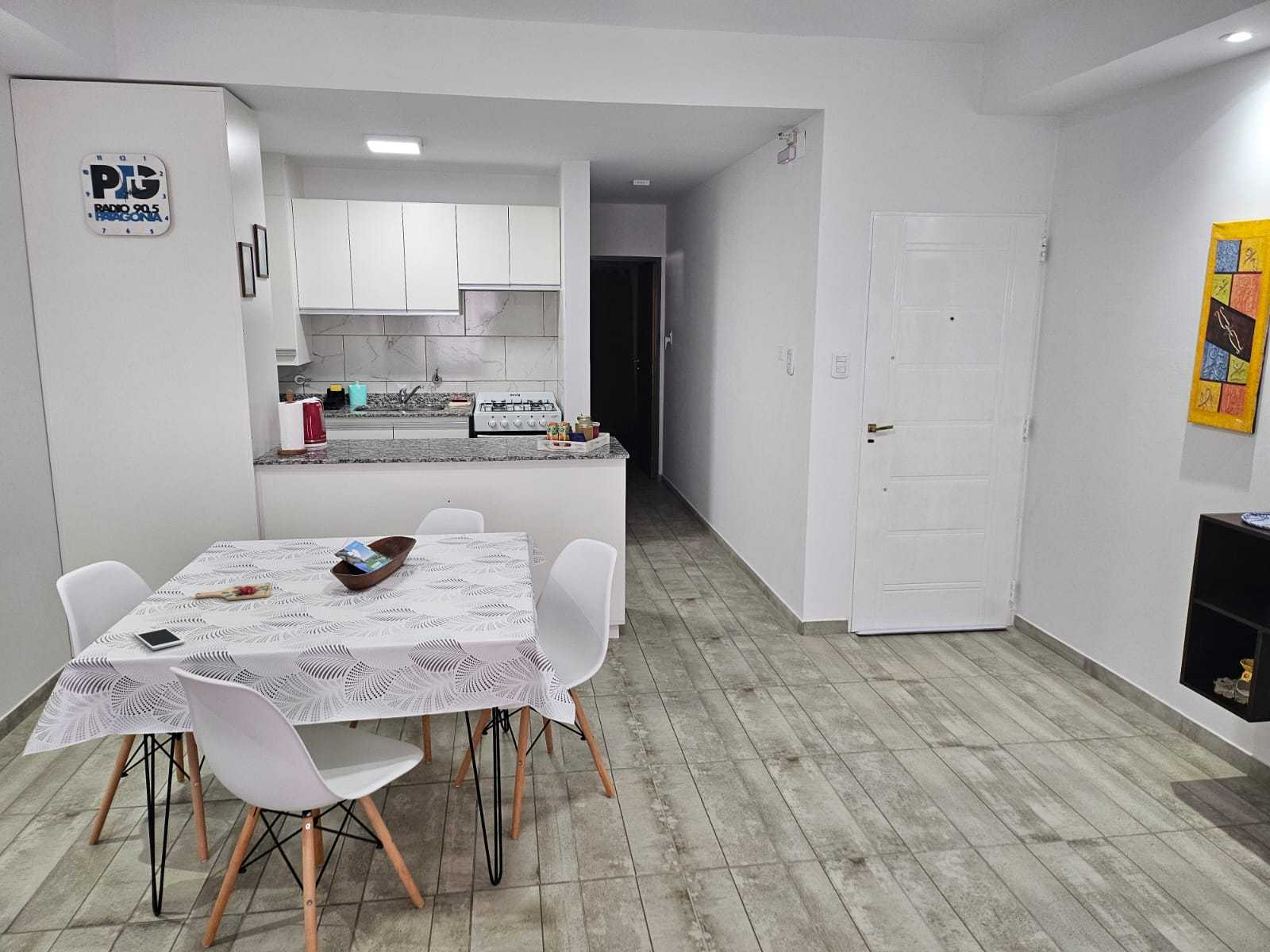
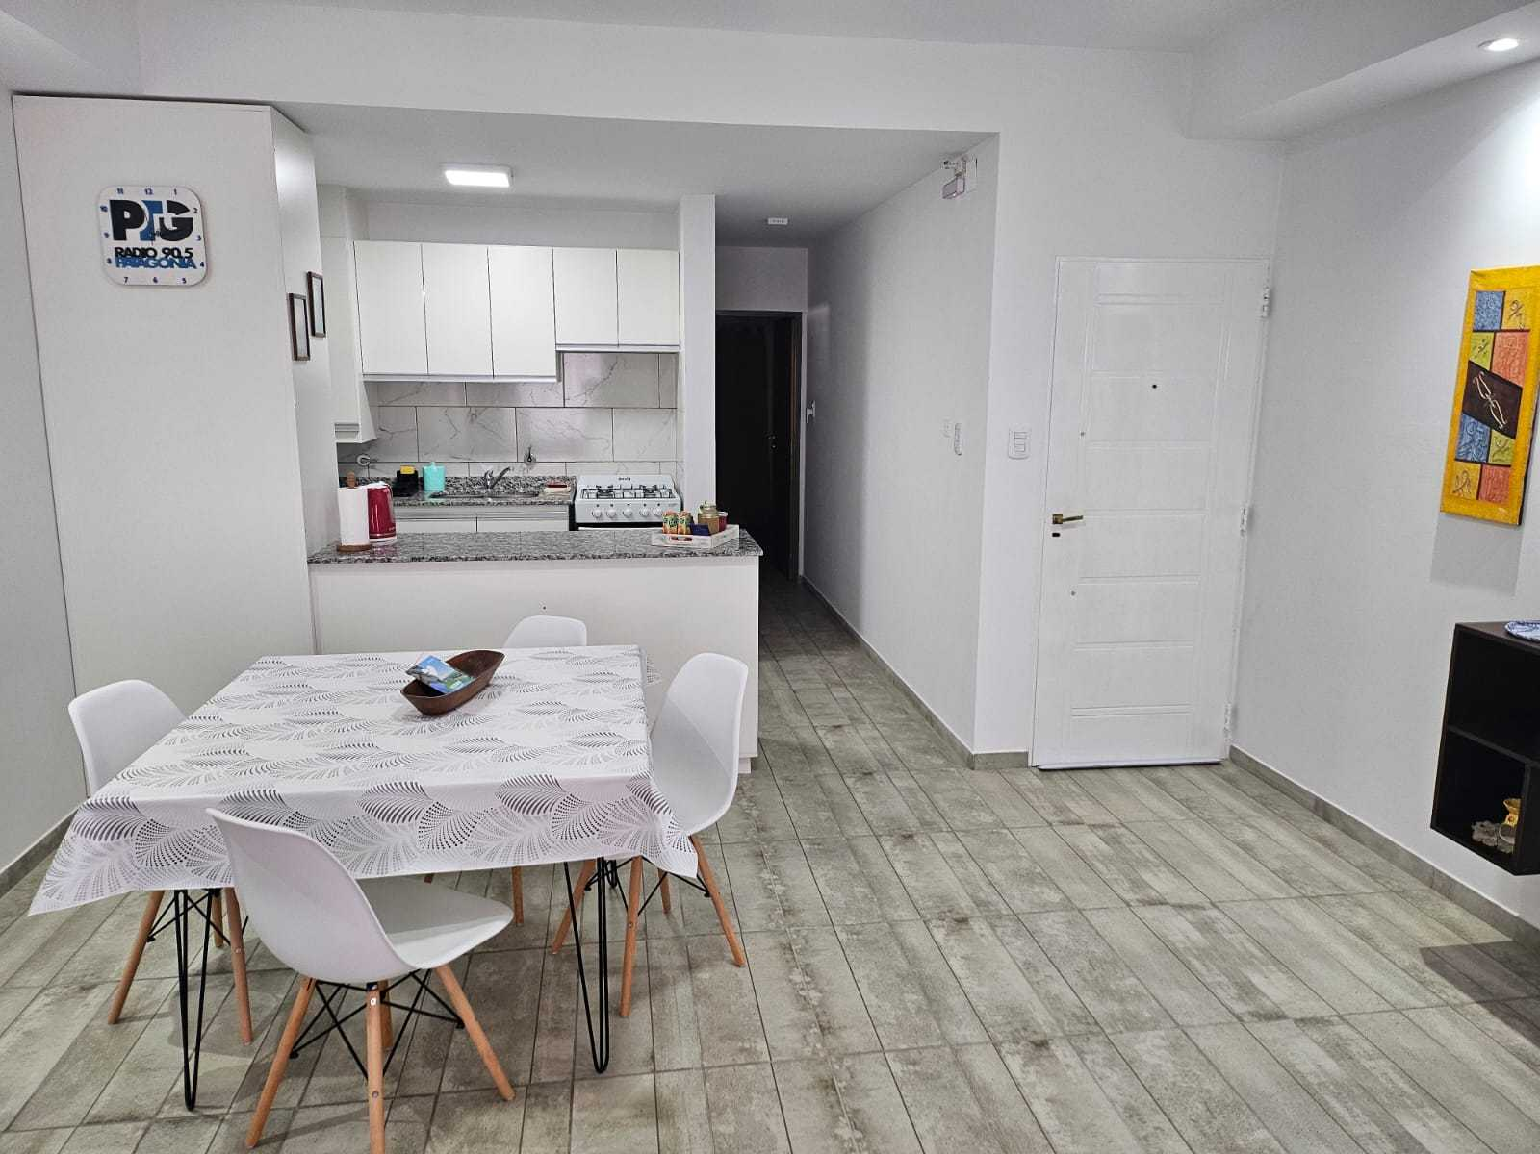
- cutting board [194,582,273,601]
- cell phone [133,626,185,651]
